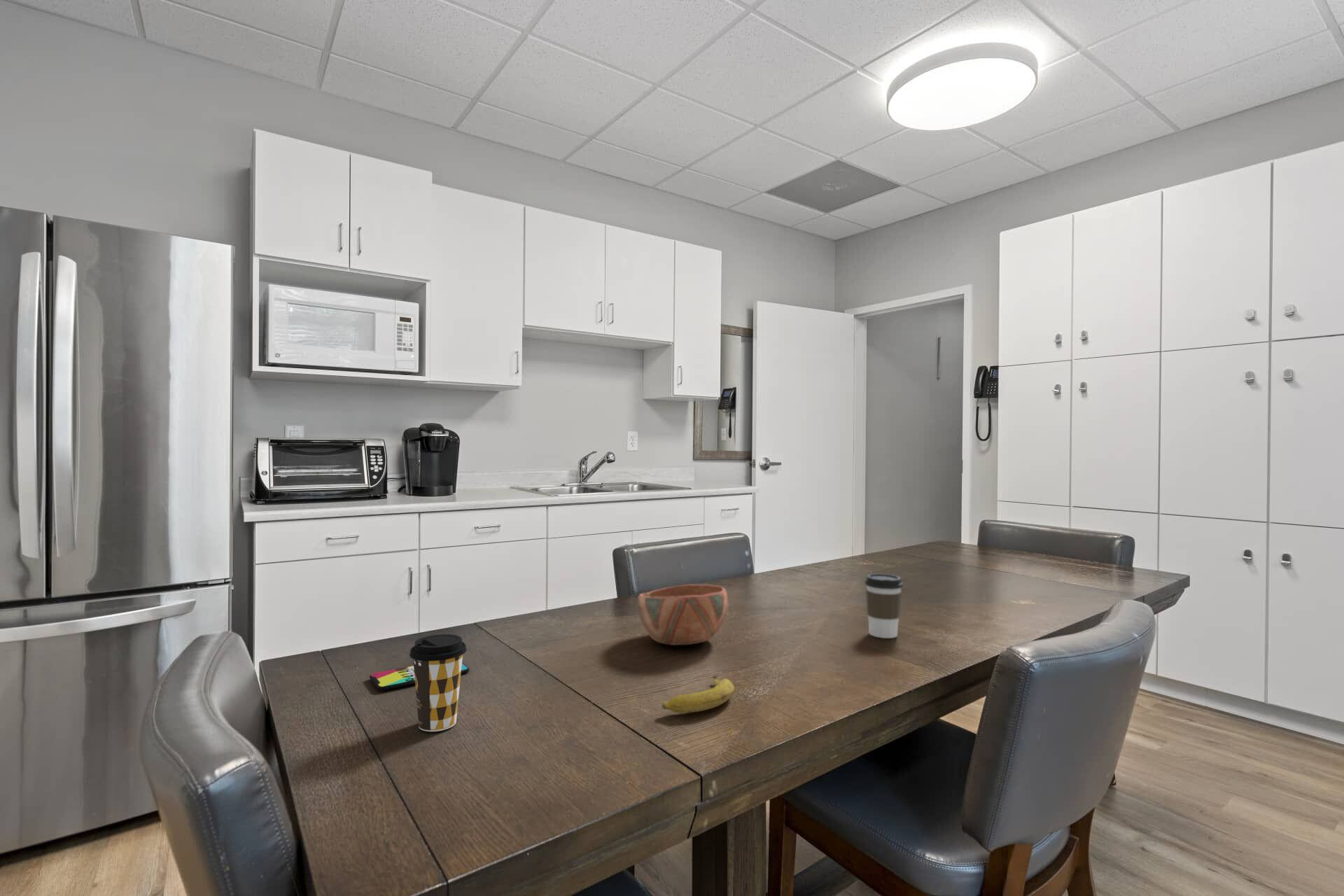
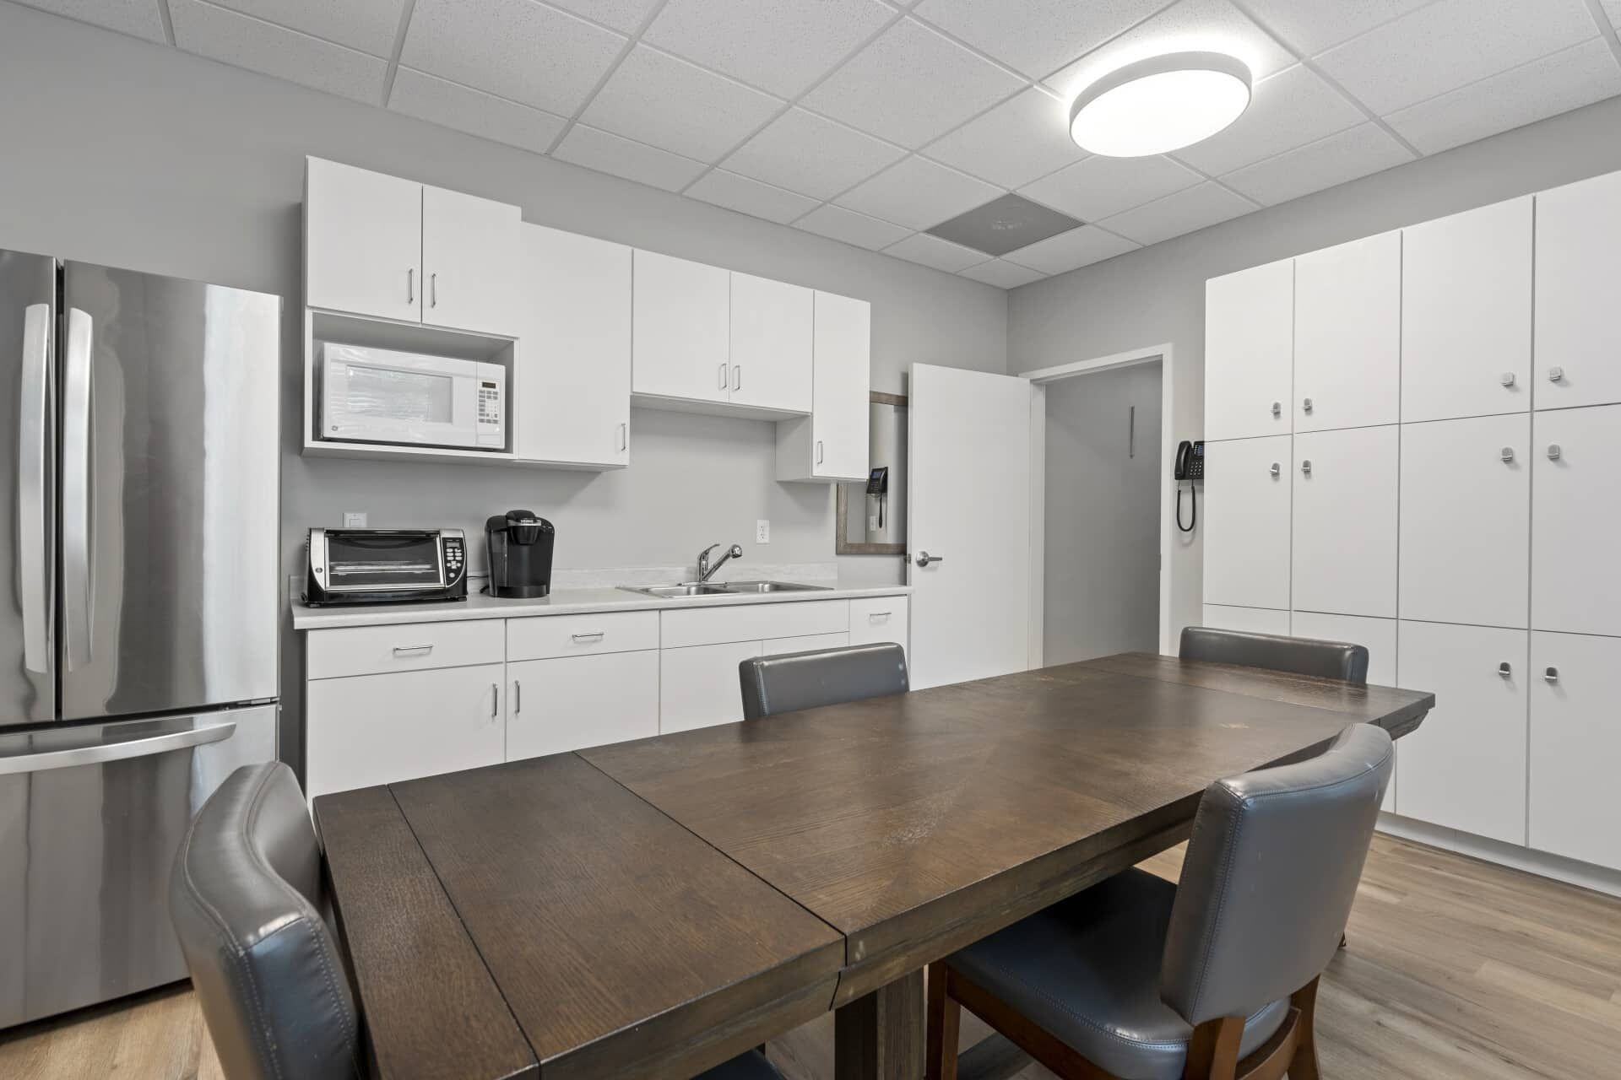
- smartphone [369,662,470,691]
- bowl [637,584,729,646]
- coffee cup [409,633,468,732]
- banana [661,671,735,714]
- coffee cup [864,573,904,639]
